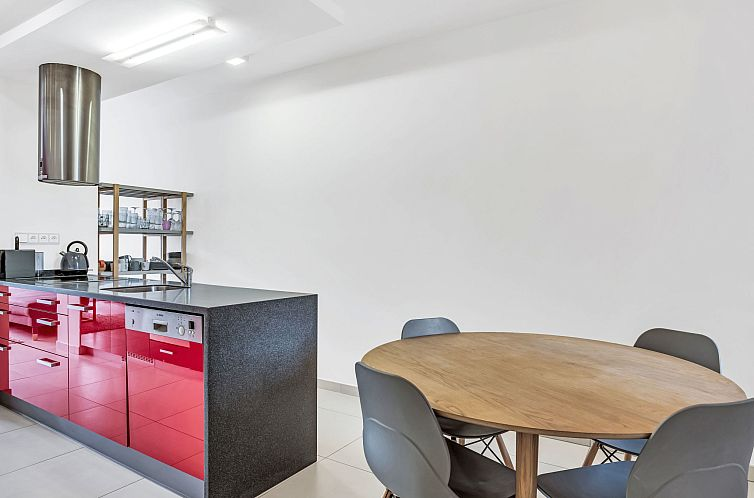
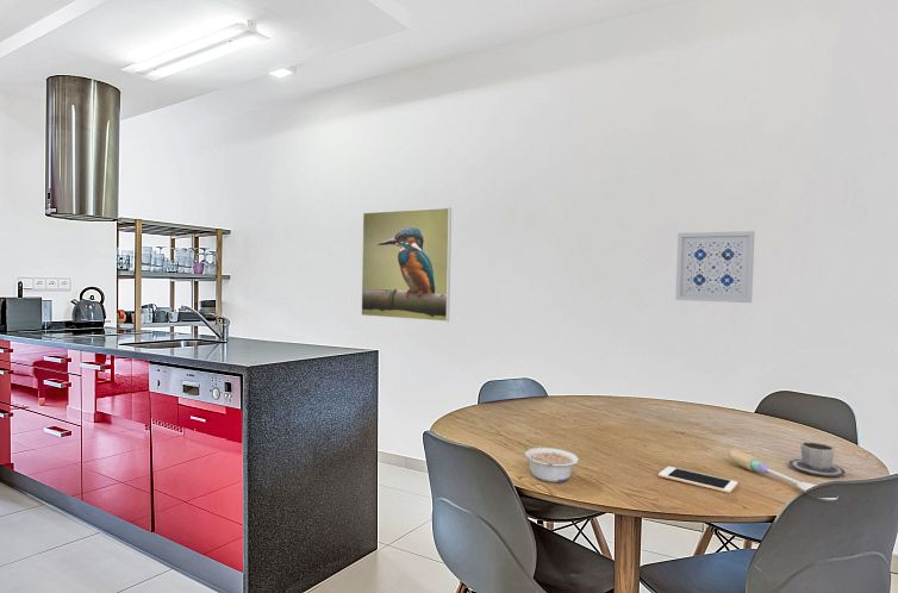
+ spoon [728,448,838,501]
+ wall art [674,230,755,304]
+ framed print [360,206,453,323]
+ legume [524,447,580,483]
+ cup [788,441,847,477]
+ cell phone [657,466,738,494]
